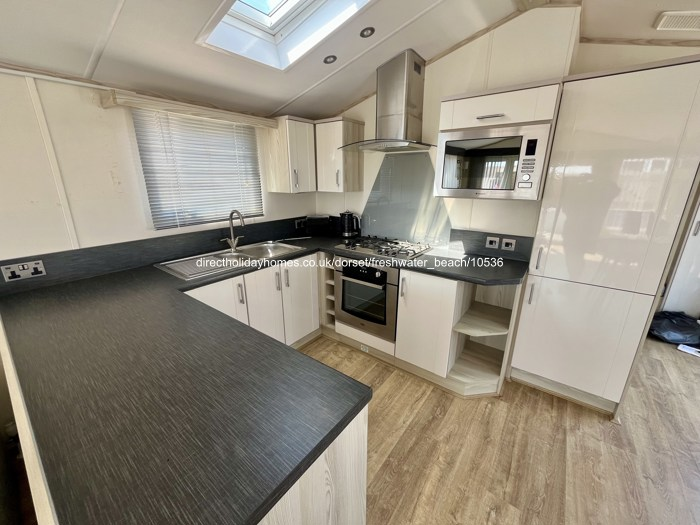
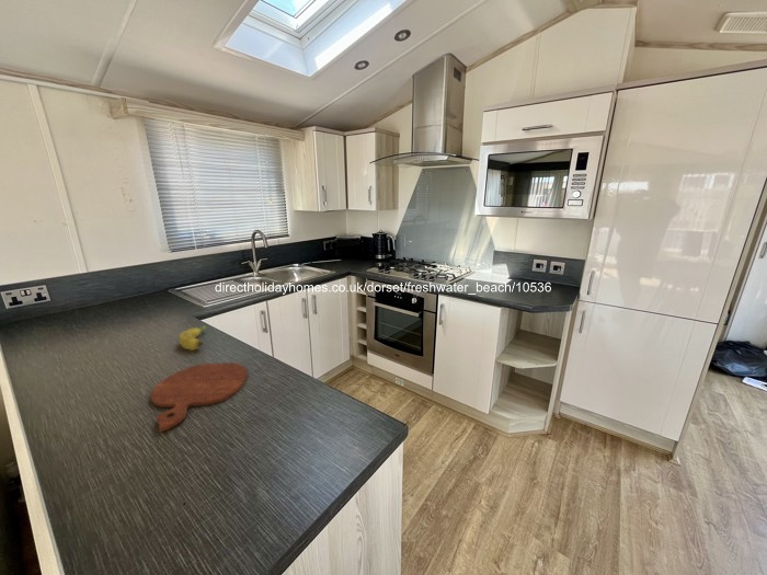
+ cutting board [150,361,249,433]
+ banana [178,324,208,352]
